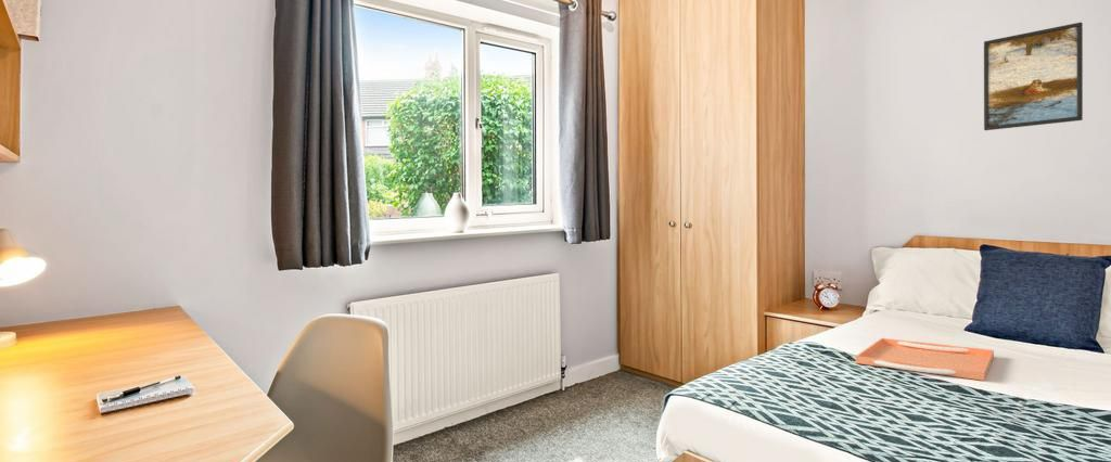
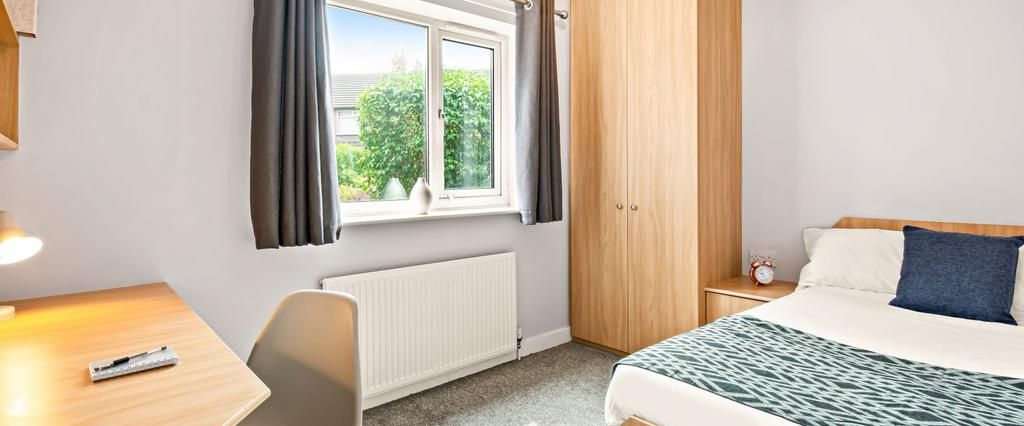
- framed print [983,22,1084,131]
- serving tray [855,337,995,382]
